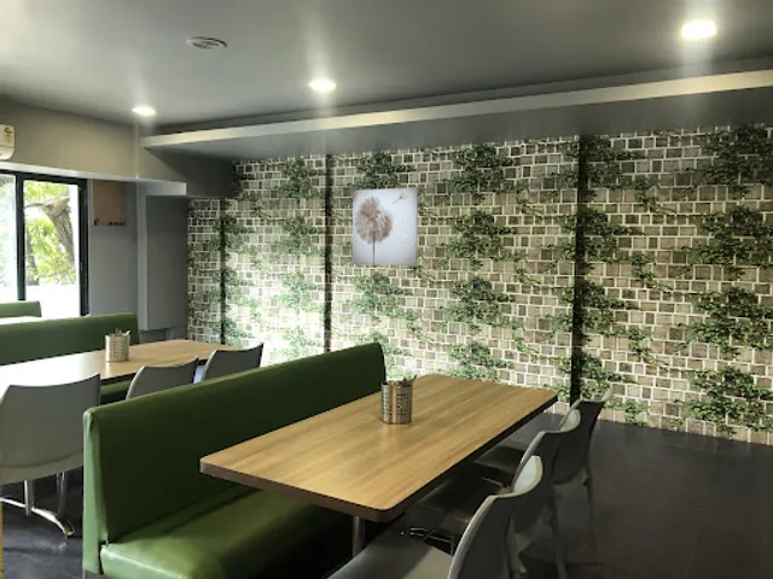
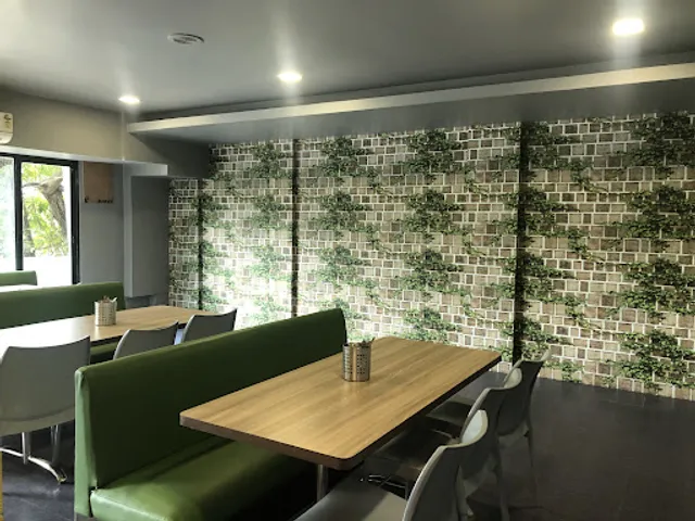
- wall art [351,186,419,267]
